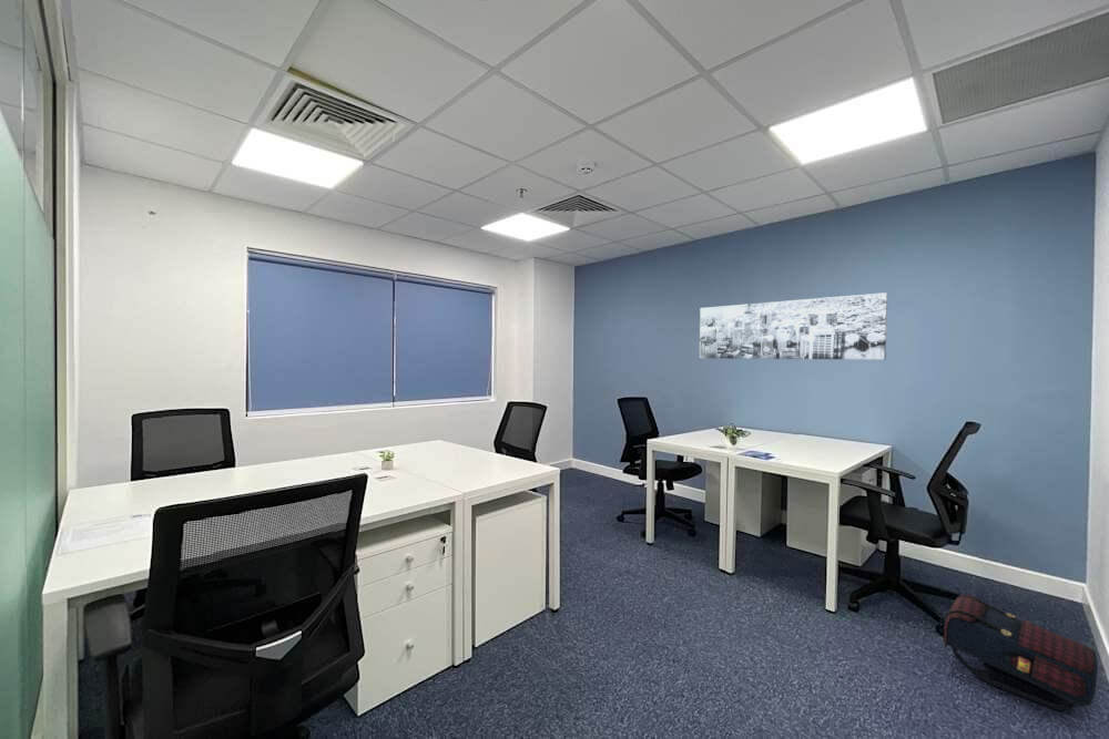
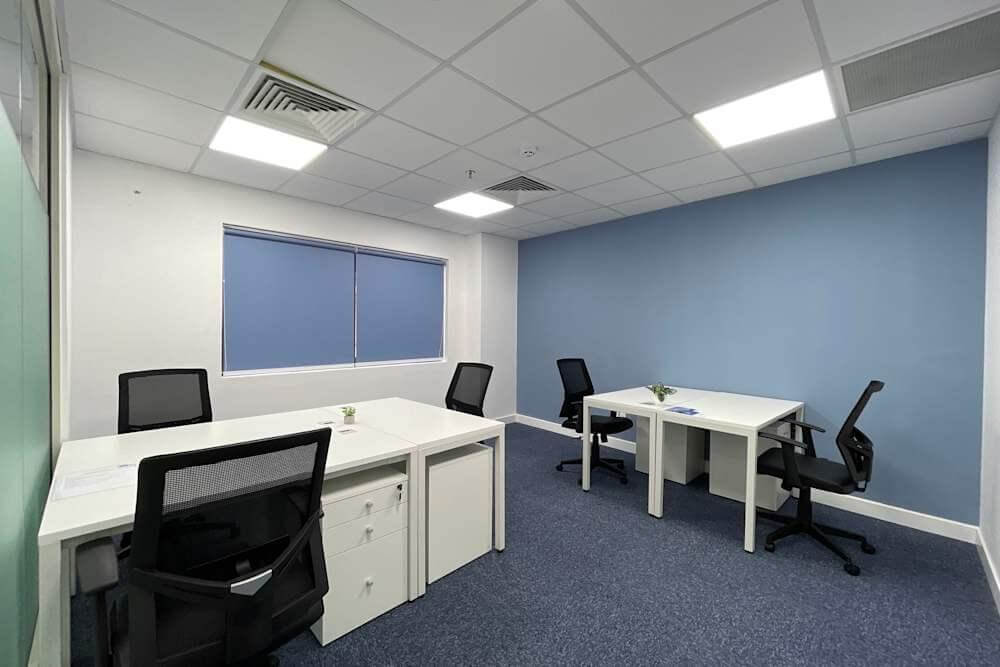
- satchel [943,593,1099,711]
- wall art [699,291,888,361]
